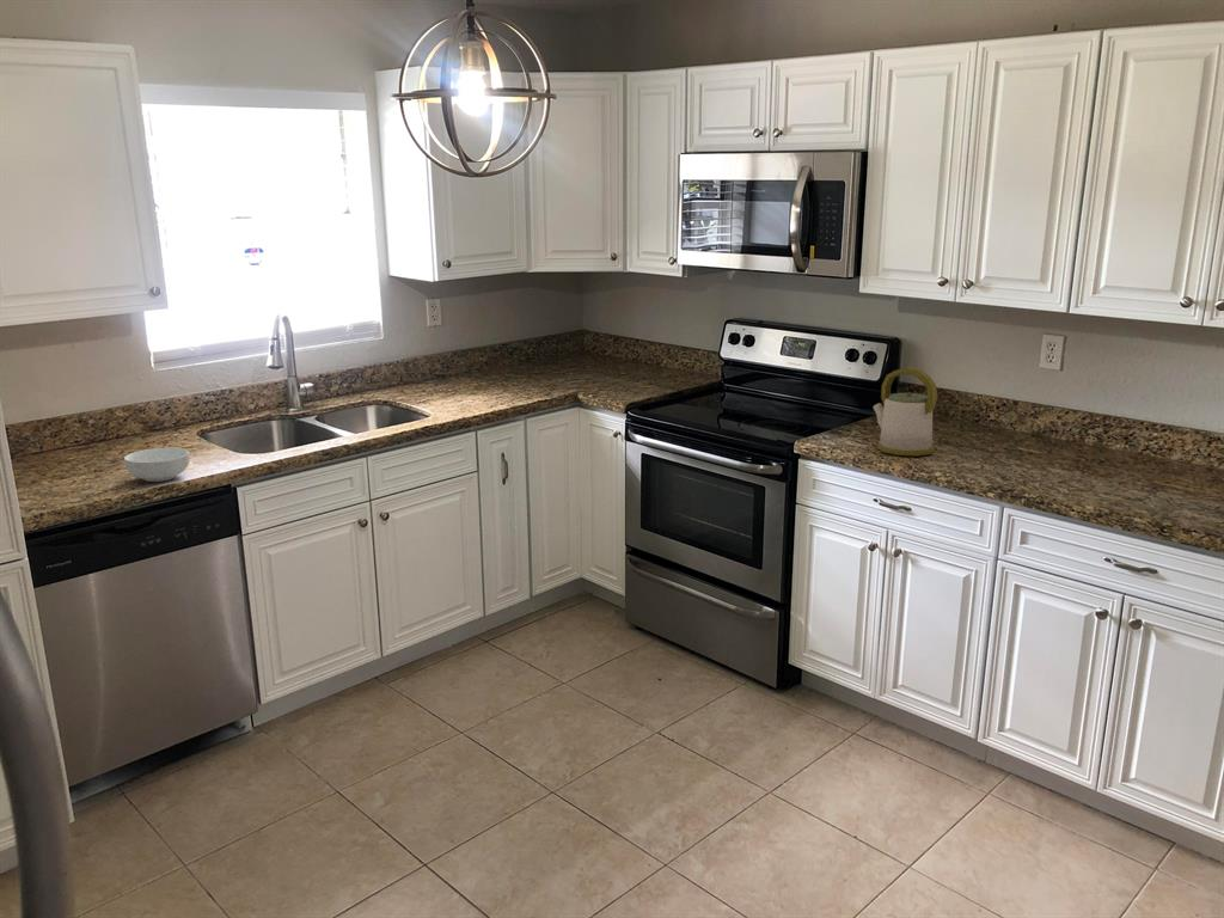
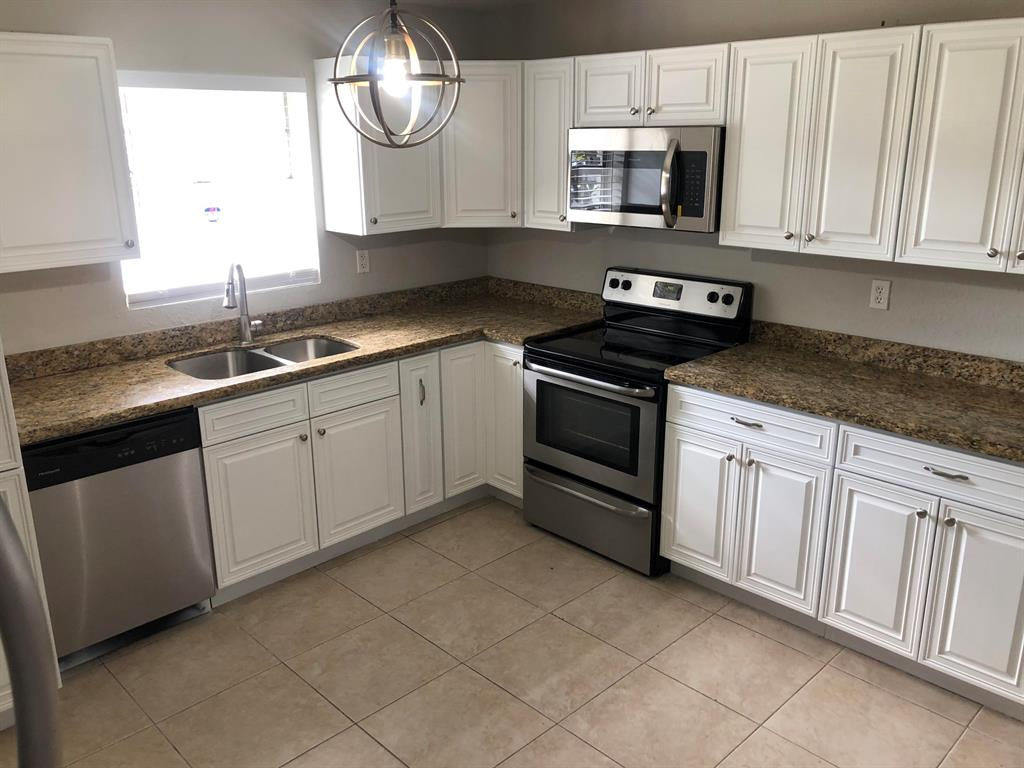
- kettle [871,366,938,457]
- cereal bowl [123,447,190,483]
